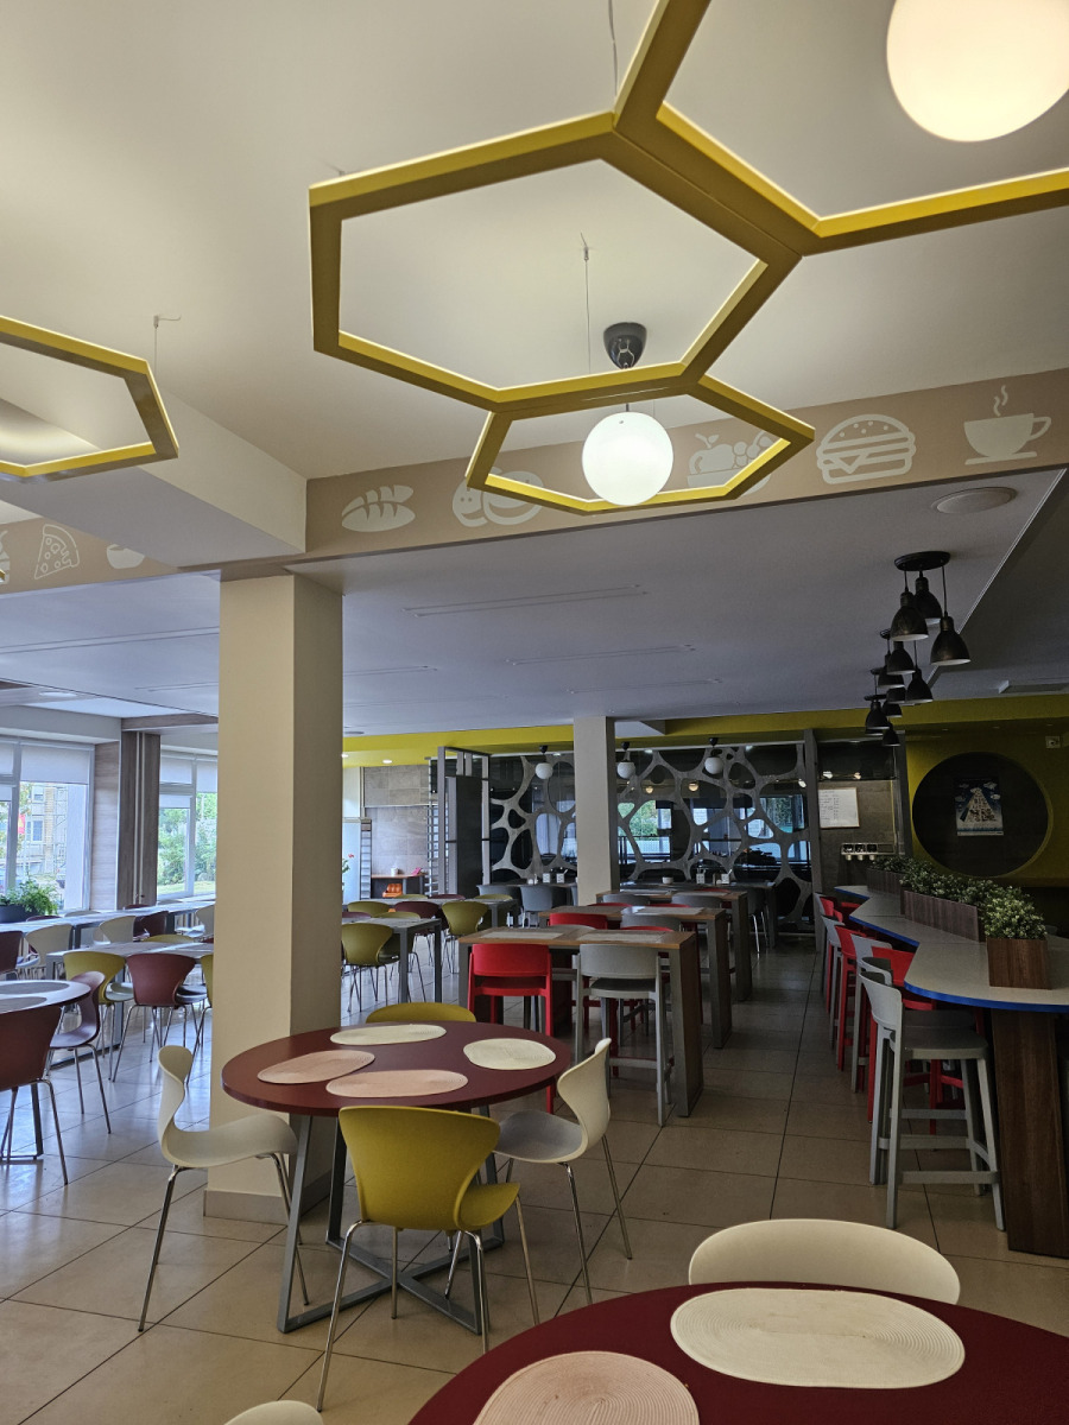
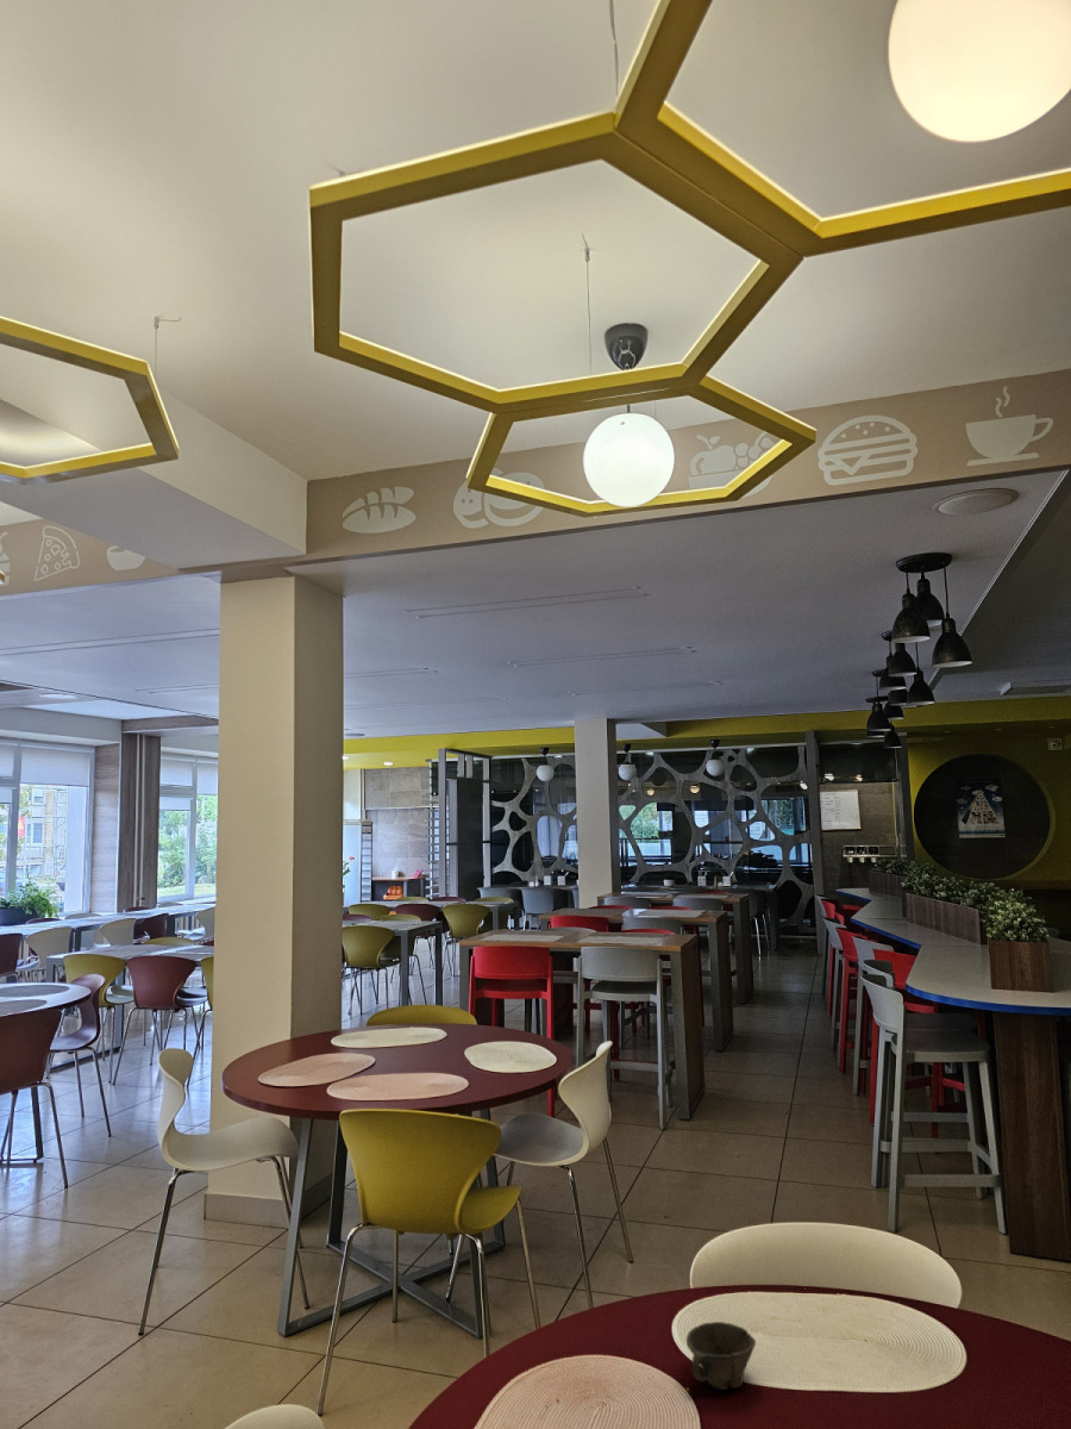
+ cup [685,1321,757,1391]
